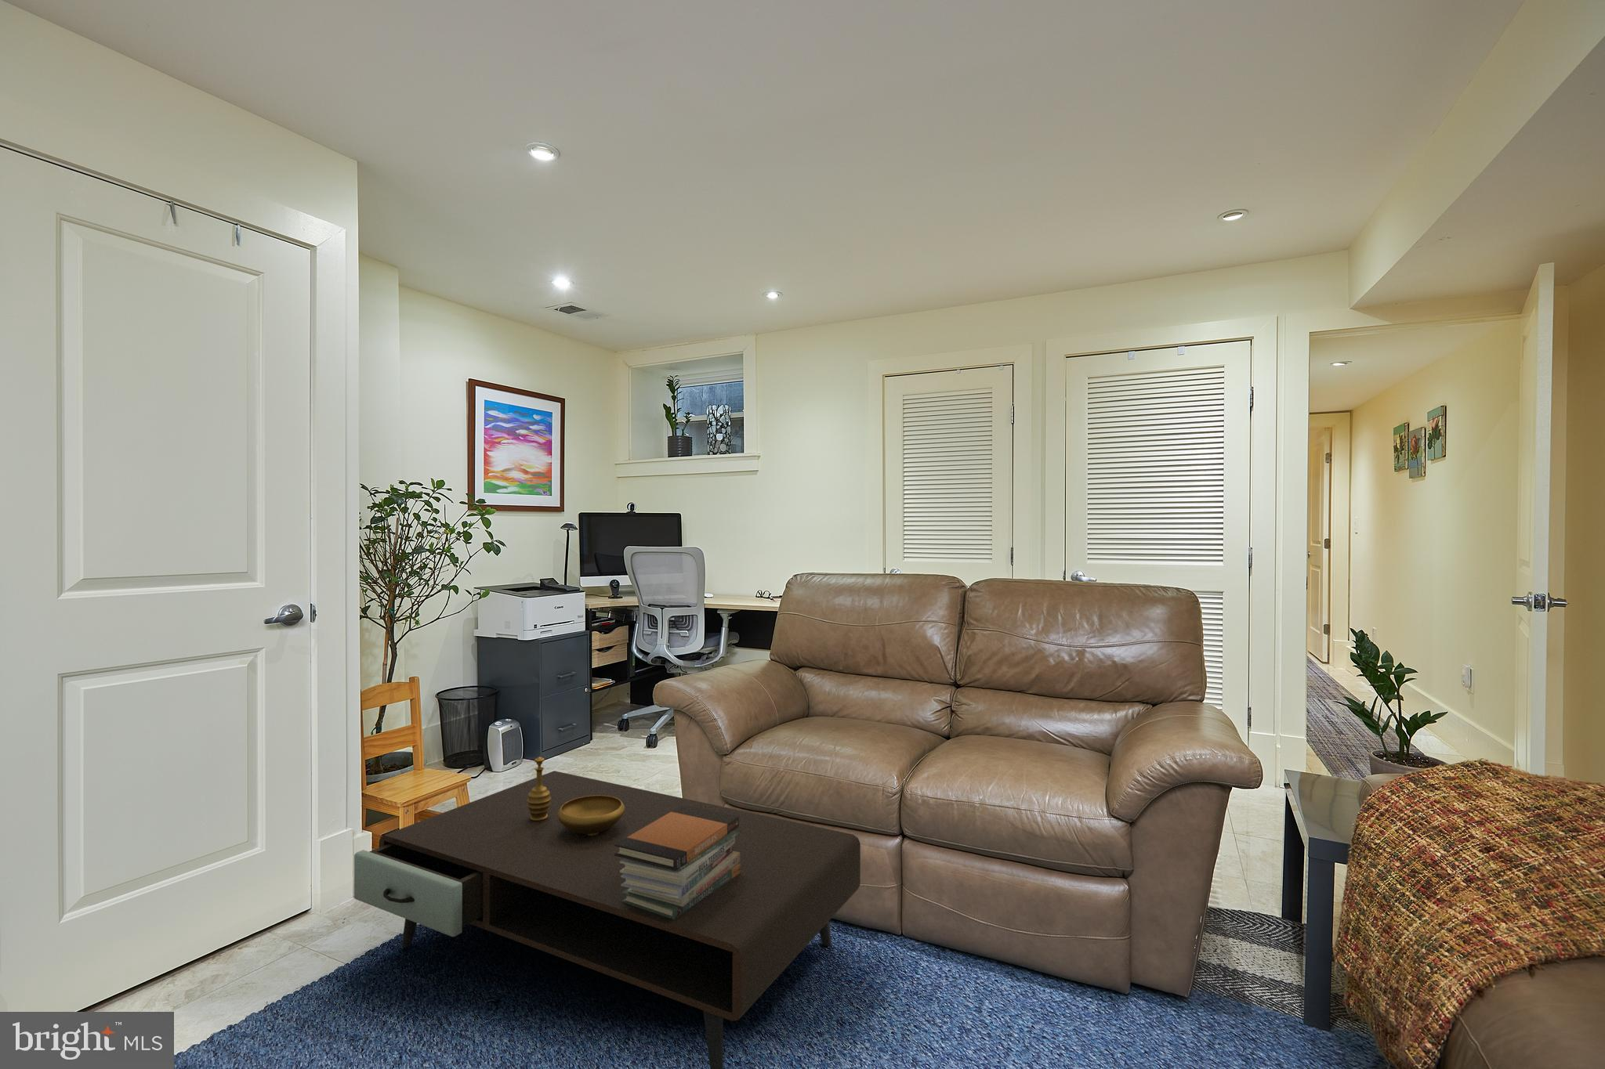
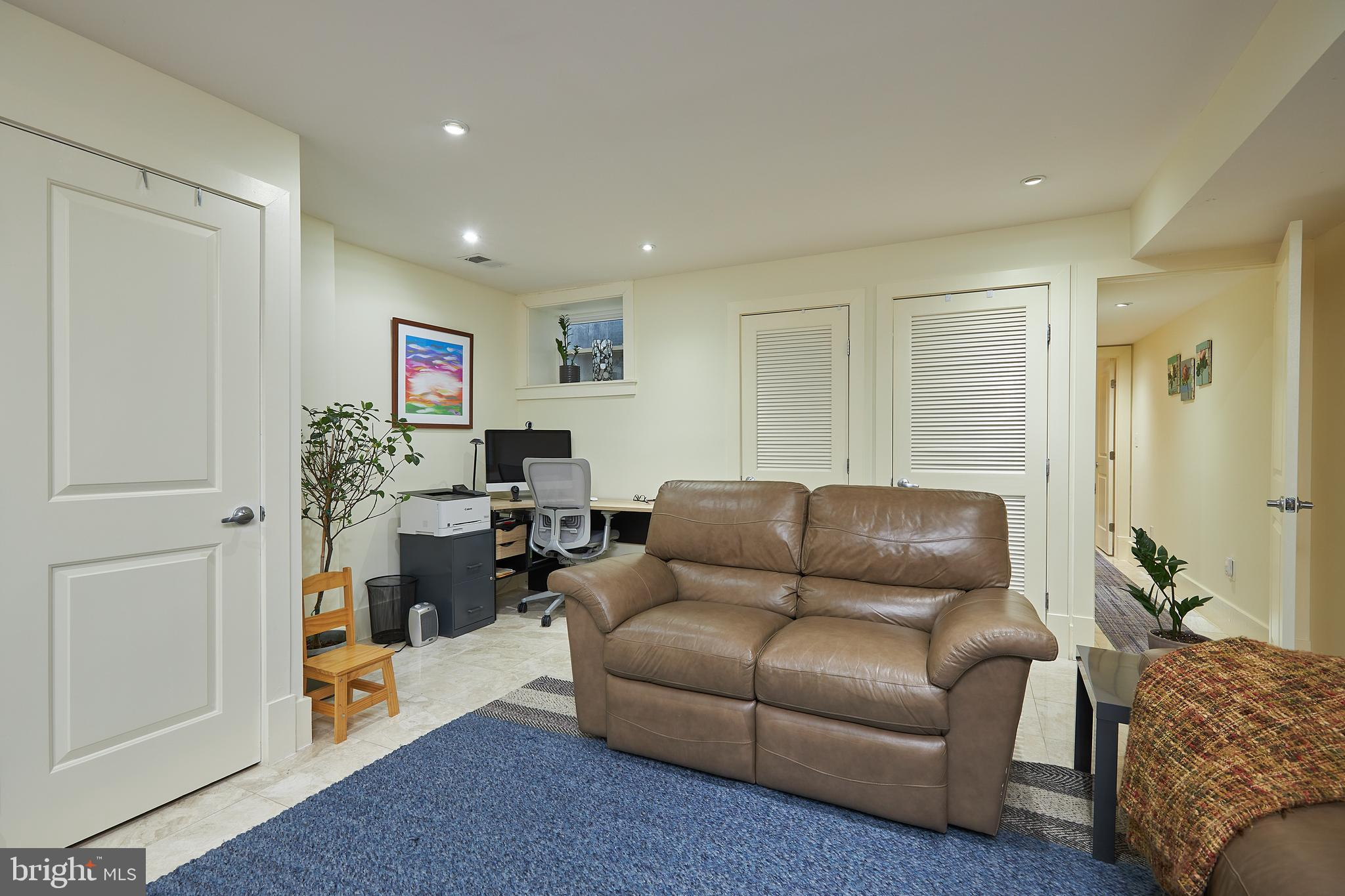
- decorative bowl [526,755,624,835]
- coffee table [353,770,862,1069]
- book stack [615,805,741,920]
